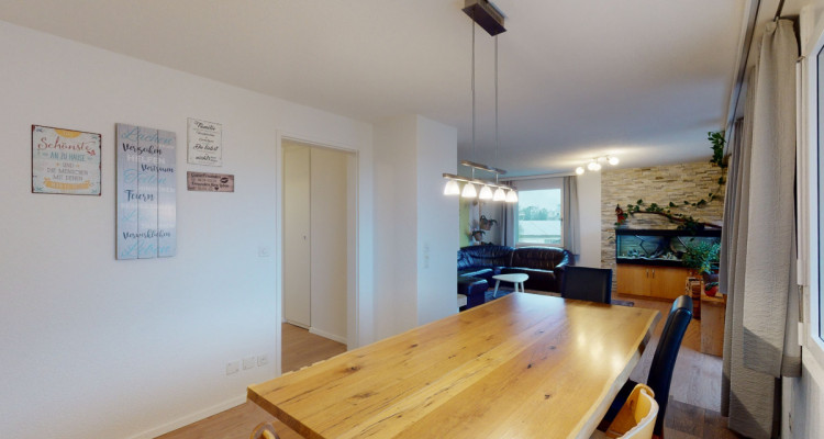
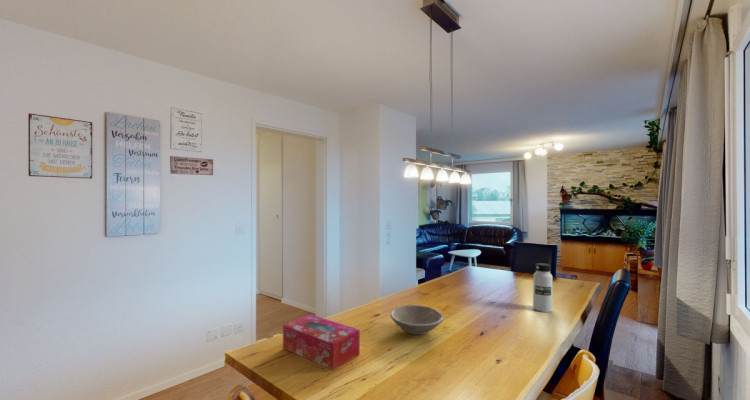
+ tissue box [282,313,361,371]
+ water bottle [532,262,553,313]
+ bowl [389,304,444,336]
